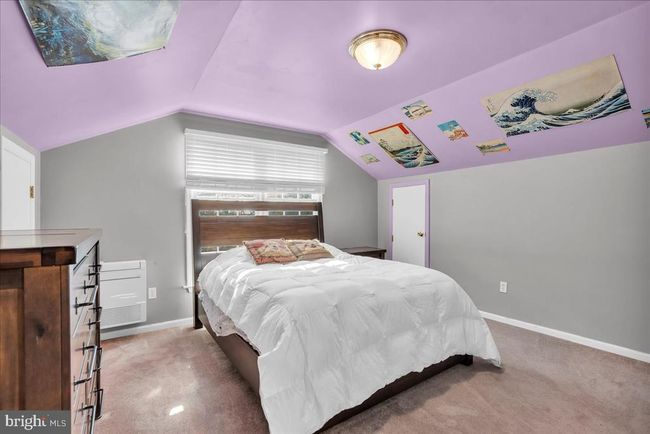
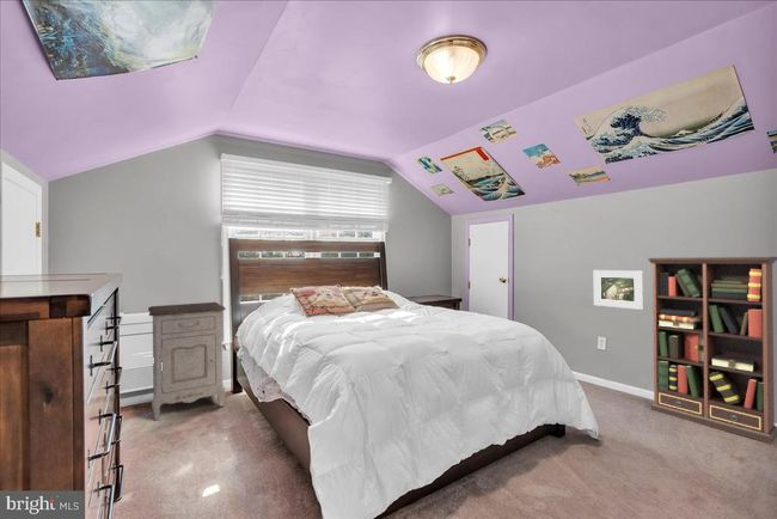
+ nightstand [147,301,227,421]
+ bookcase [648,256,777,445]
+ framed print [593,269,644,311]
